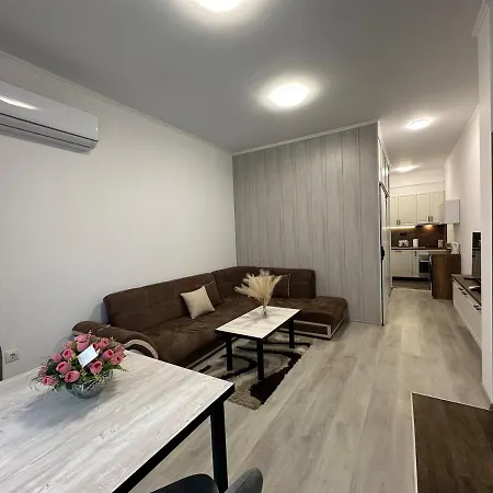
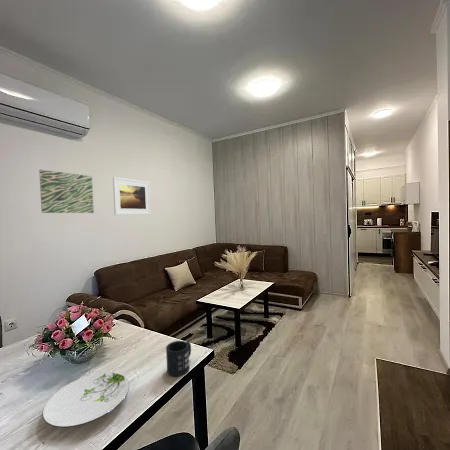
+ plate [41,372,130,428]
+ mug [165,340,192,377]
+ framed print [112,176,152,216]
+ wall art [38,169,95,214]
